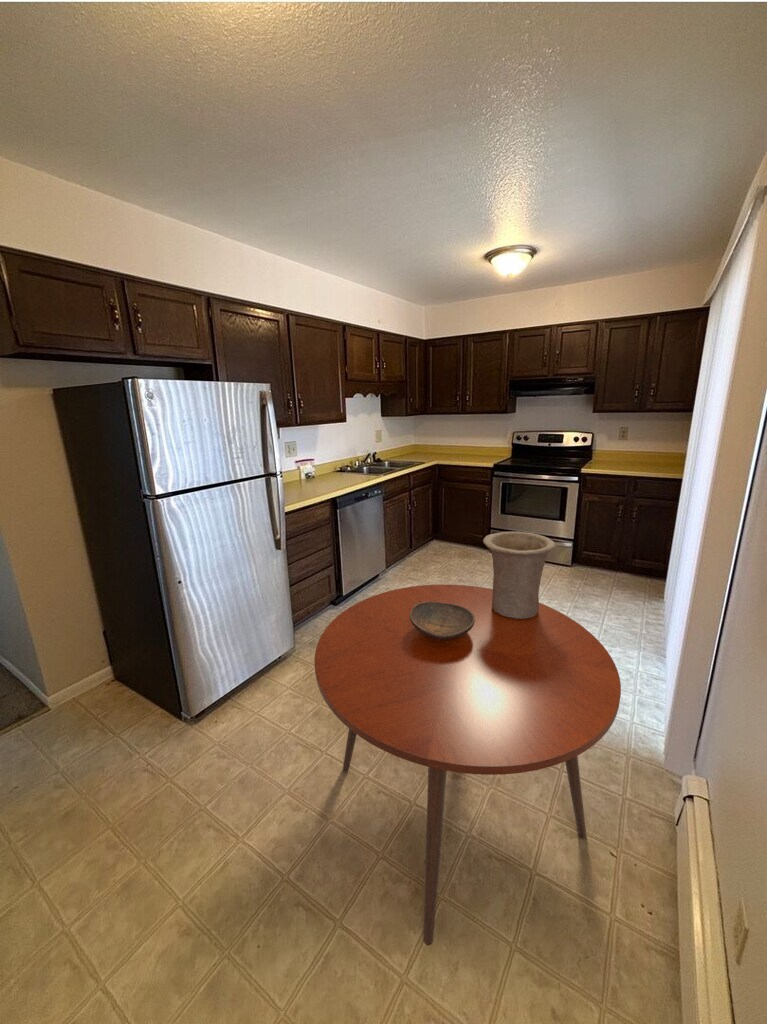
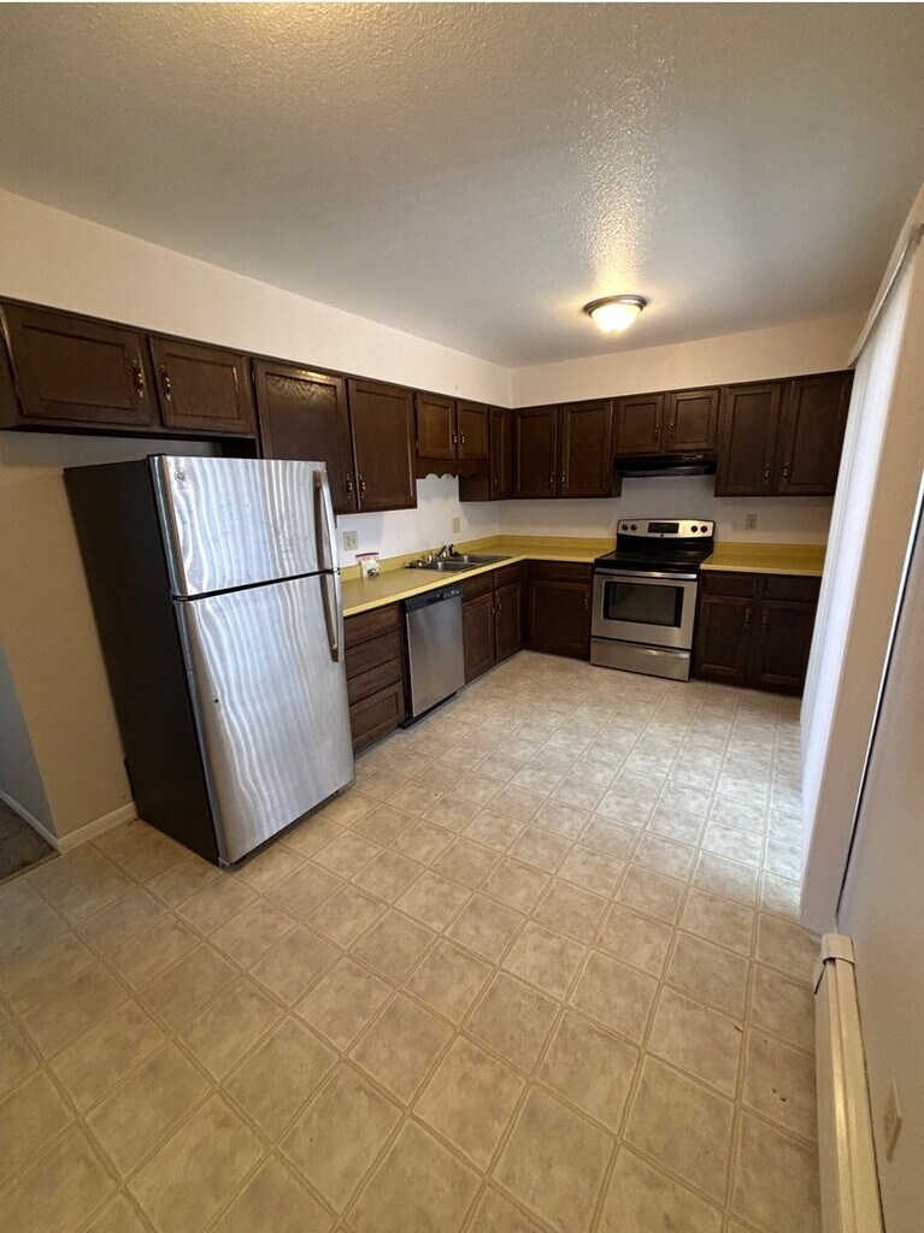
- vase [482,531,556,619]
- dining table [314,583,622,946]
- decorative bowl [410,602,475,639]
